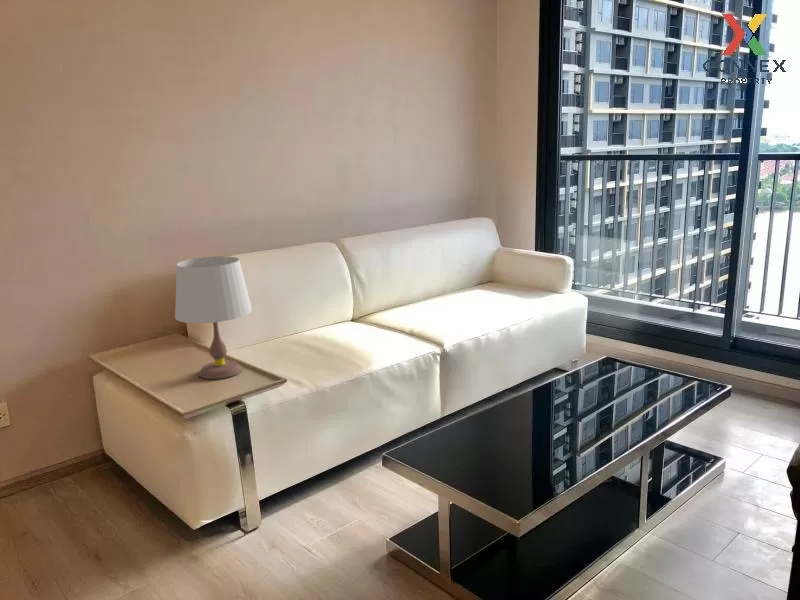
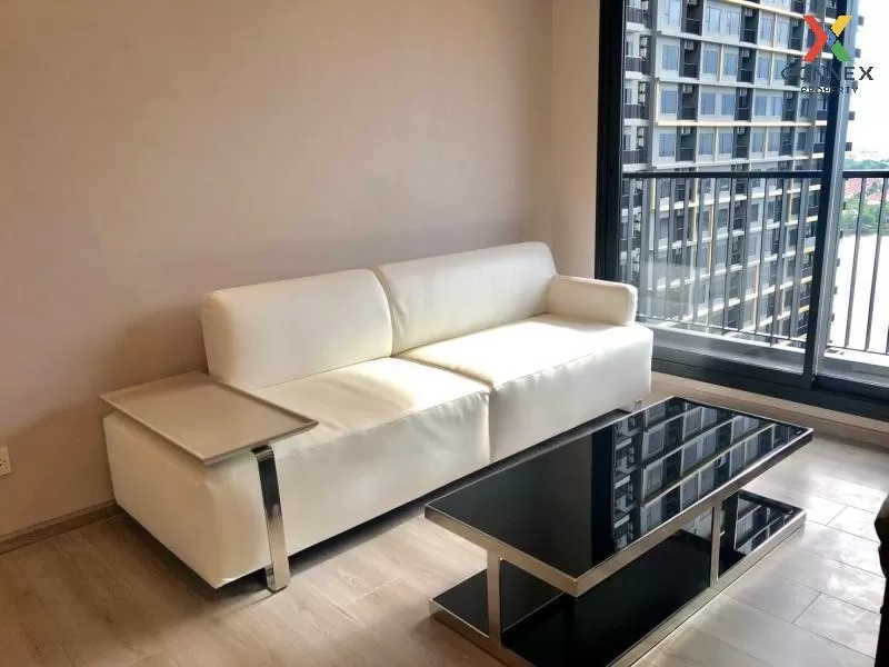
- table lamp [174,255,253,380]
